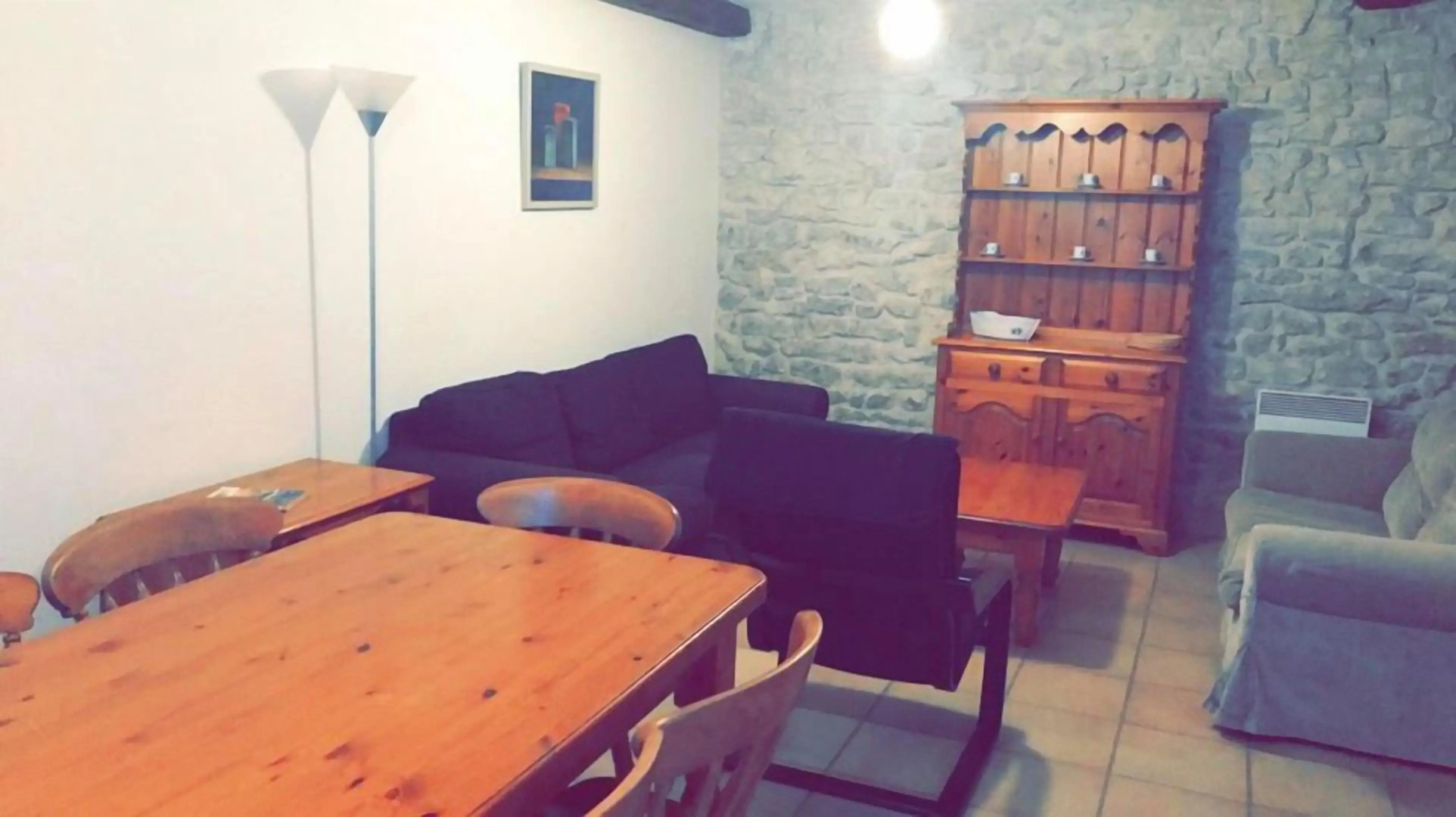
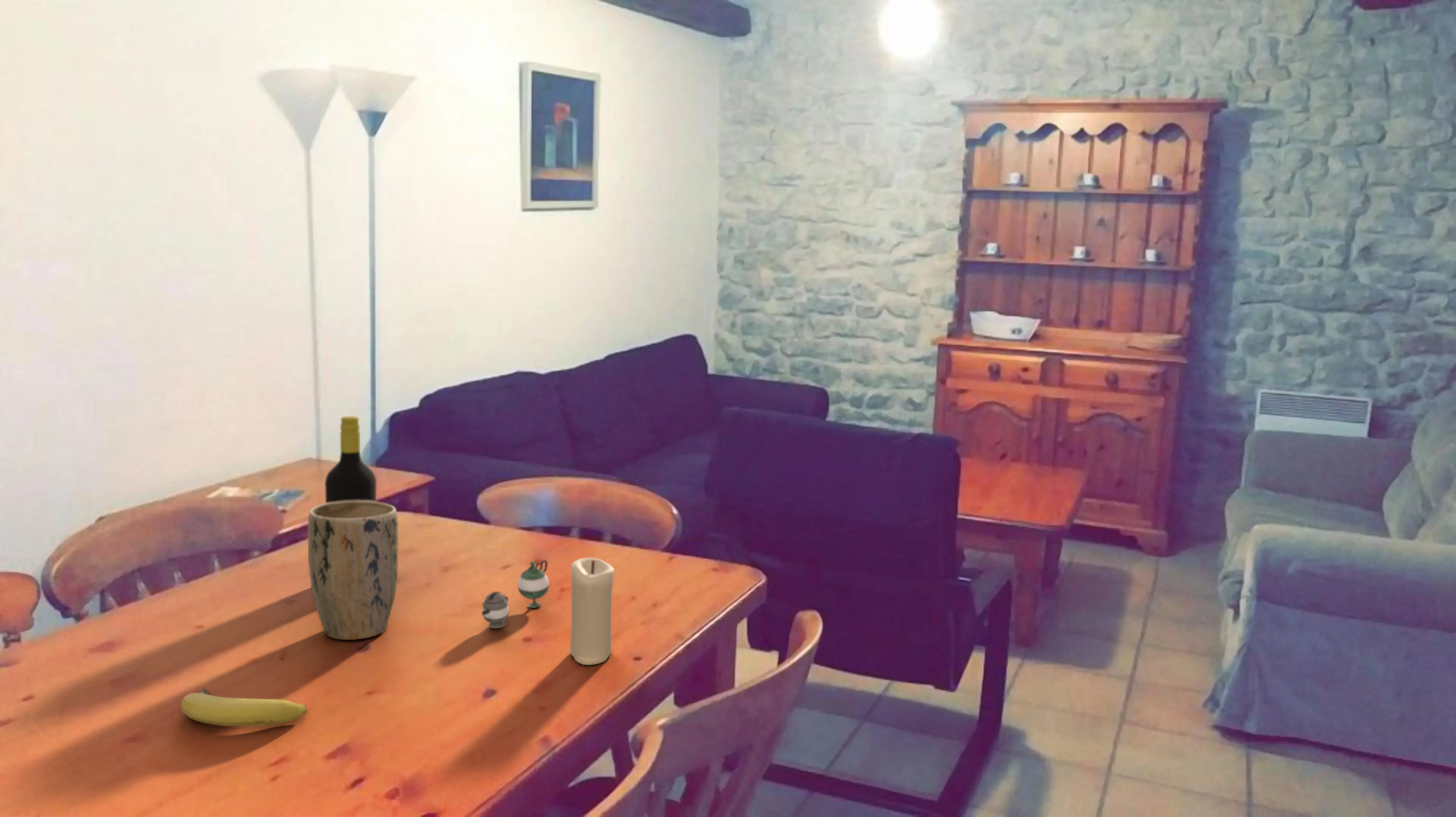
+ teapot [481,559,550,629]
+ bottle [324,415,377,503]
+ fruit [180,687,308,727]
+ candle [569,558,615,666]
+ plant pot [307,501,399,641]
